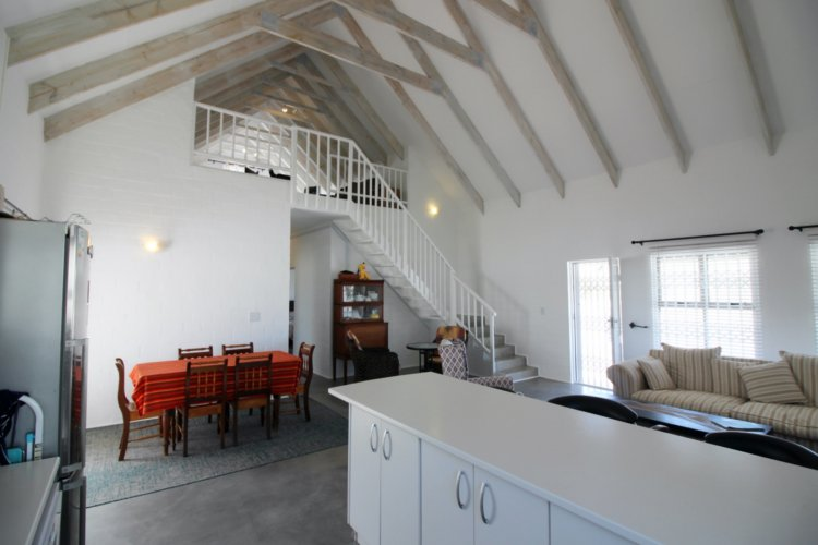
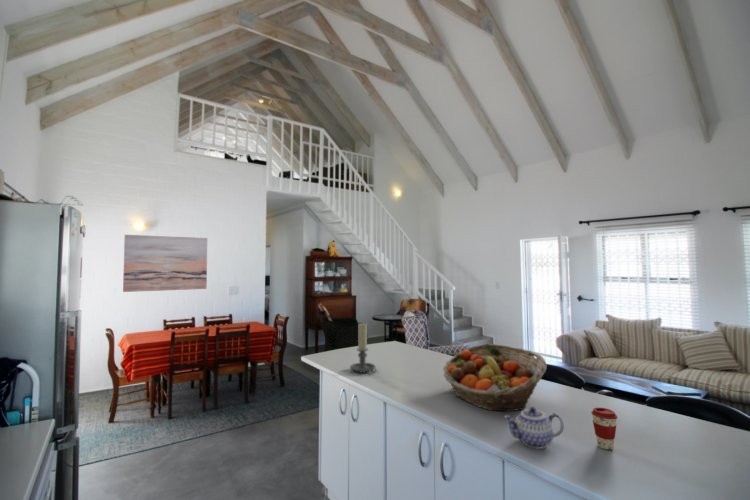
+ candle holder [349,322,377,374]
+ fruit basket [442,343,548,412]
+ teapot [504,406,565,450]
+ wall art [122,234,208,293]
+ coffee cup [590,407,618,451]
